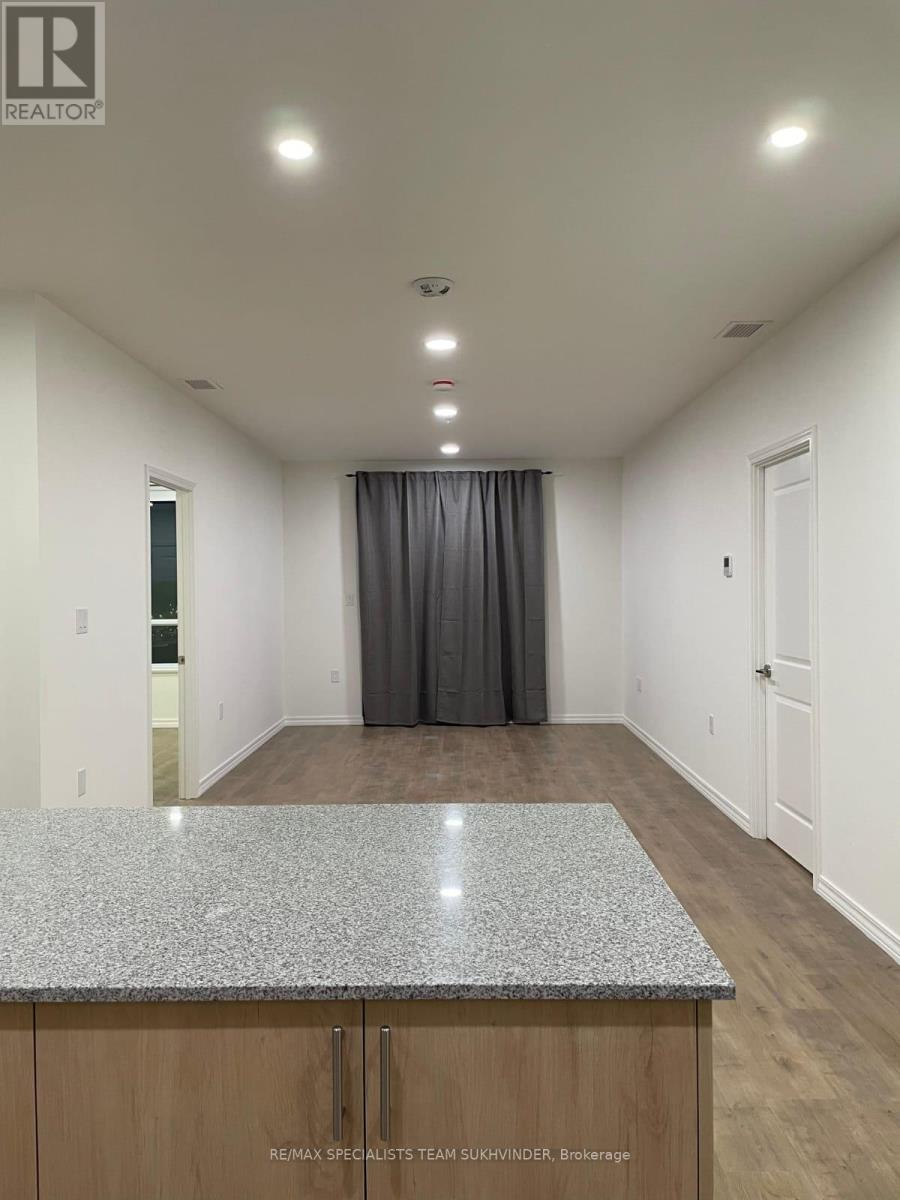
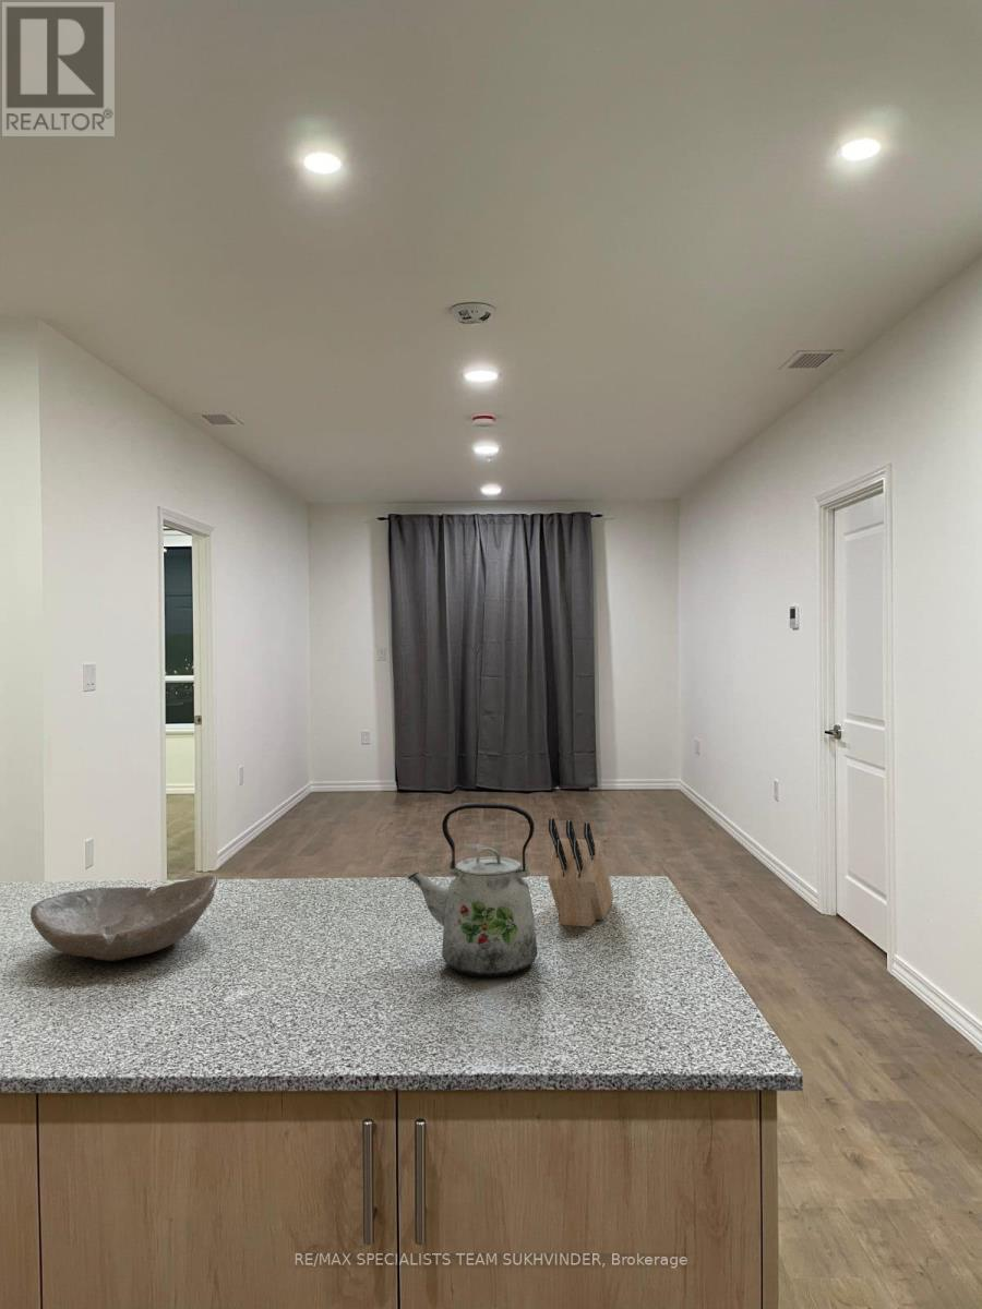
+ knife block [547,817,614,928]
+ kettle [406,803,538,978]
+ bowl [29,875,218,962]
